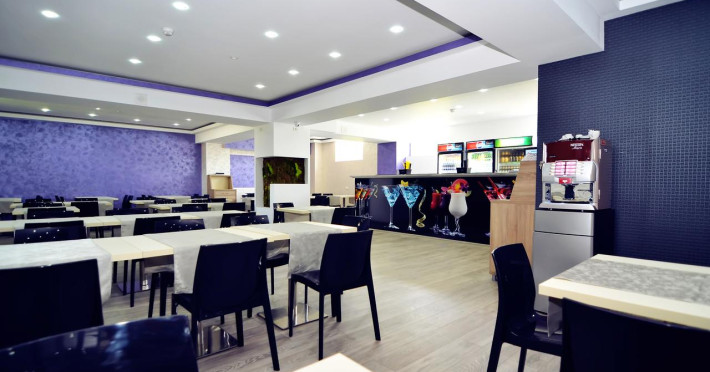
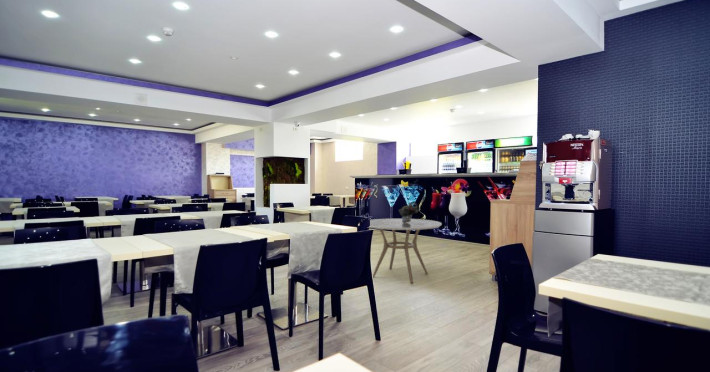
+ dining table [368,218,443,284]
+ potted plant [398,202,421,223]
